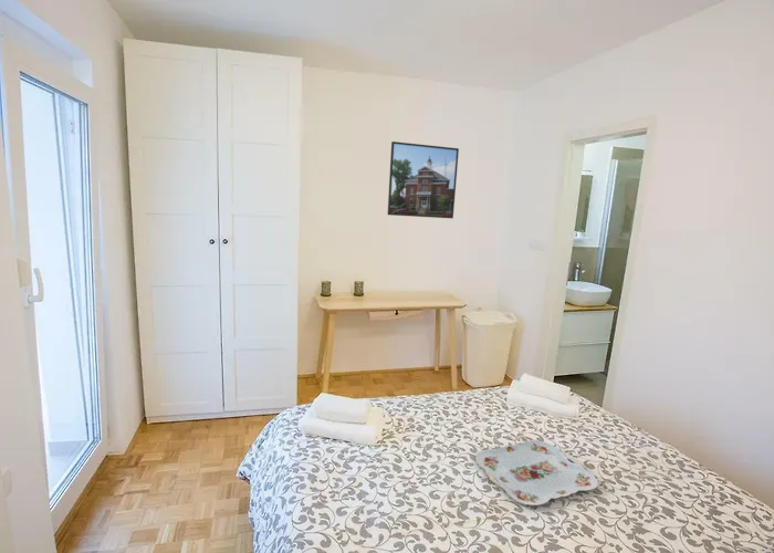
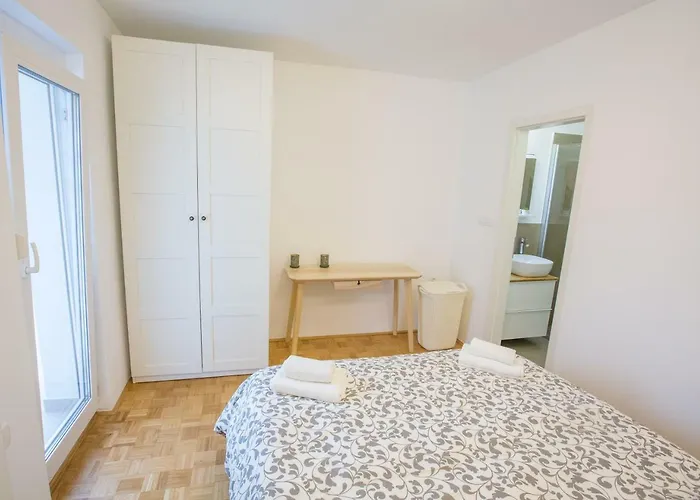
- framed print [387,140,460,220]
- serving tray [474,439,599,507]
